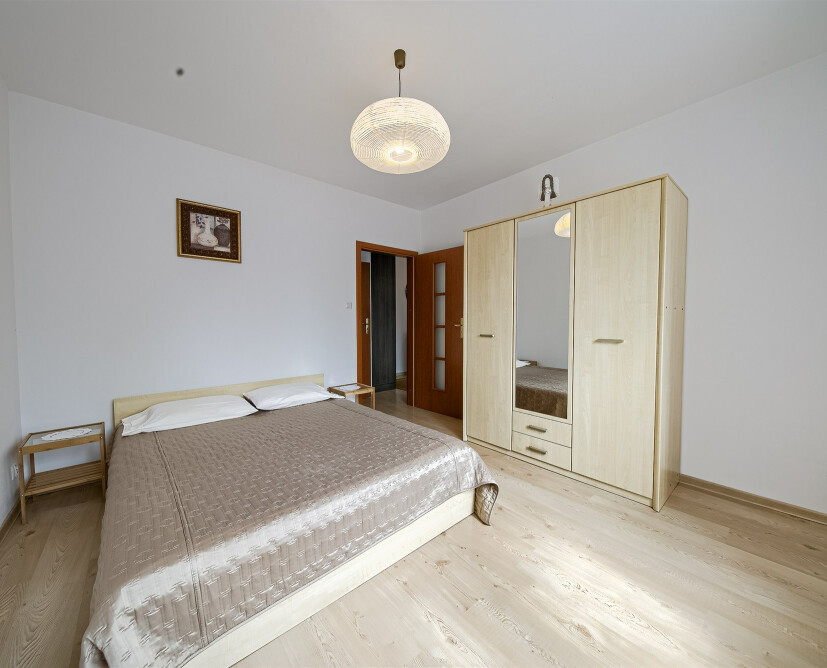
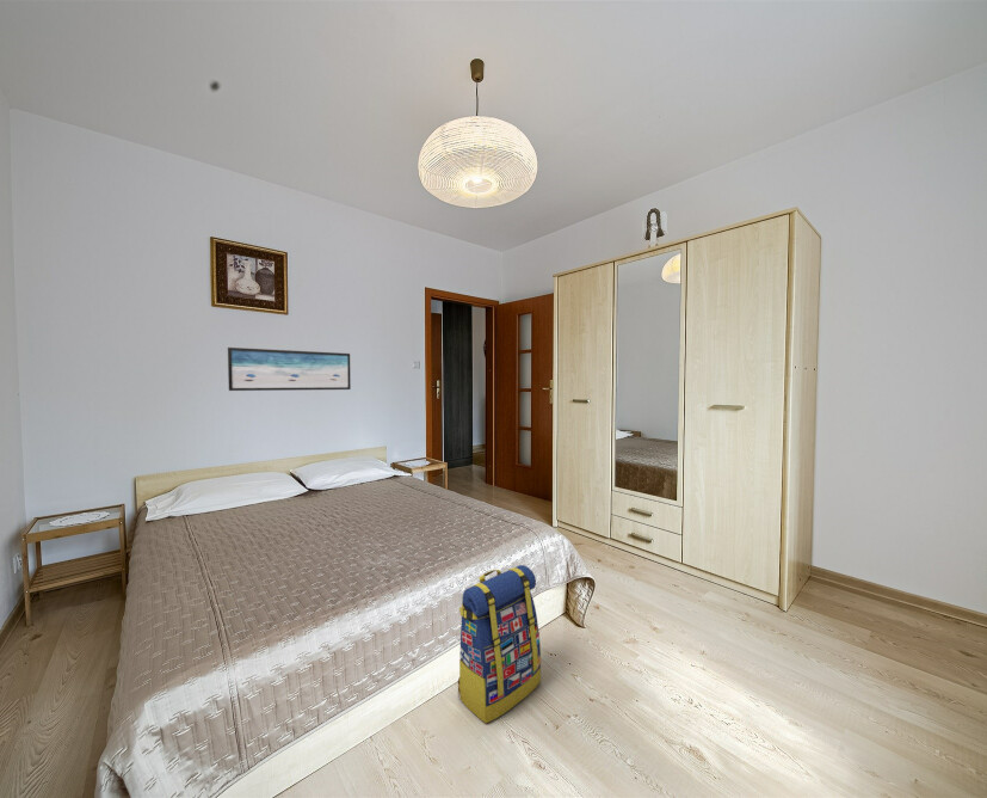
+ backpack [457,564,542,724]
+ wall art [227,346,352,392]
